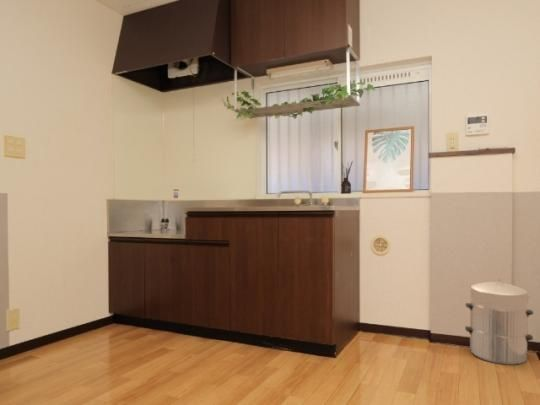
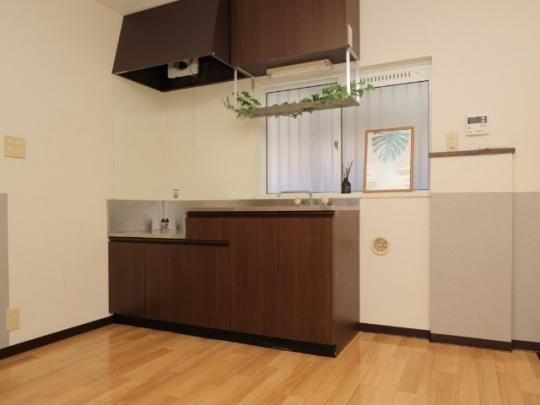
- waste bin [464,278,534,366]
